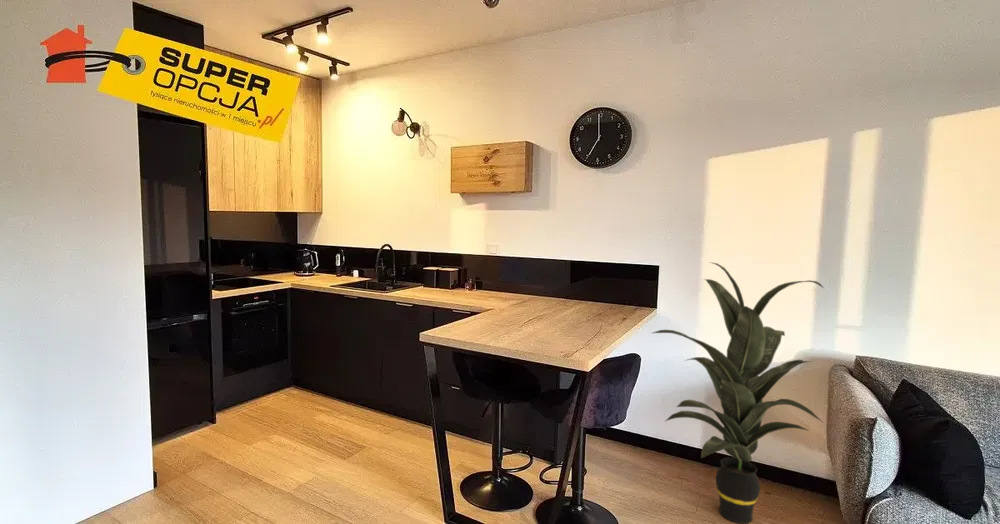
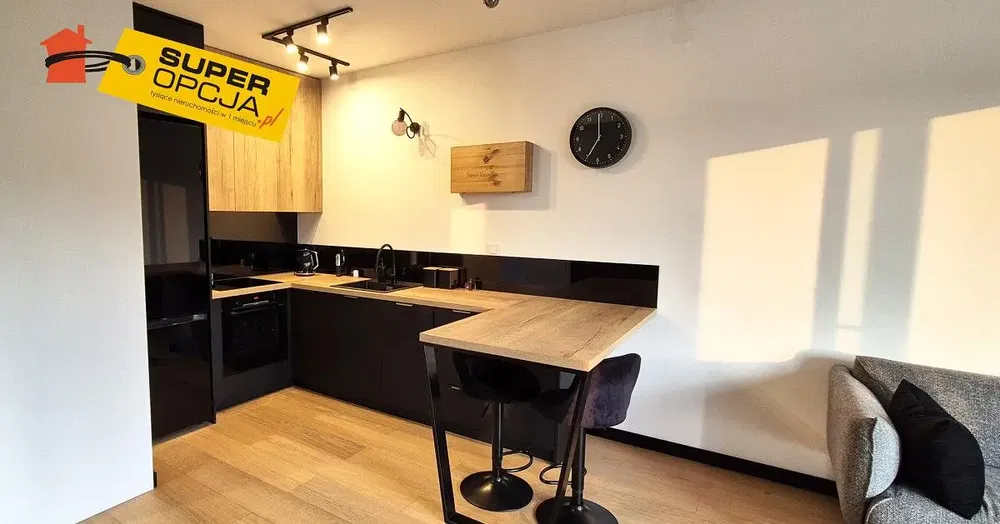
- indoor plant [652,261,826,524]
